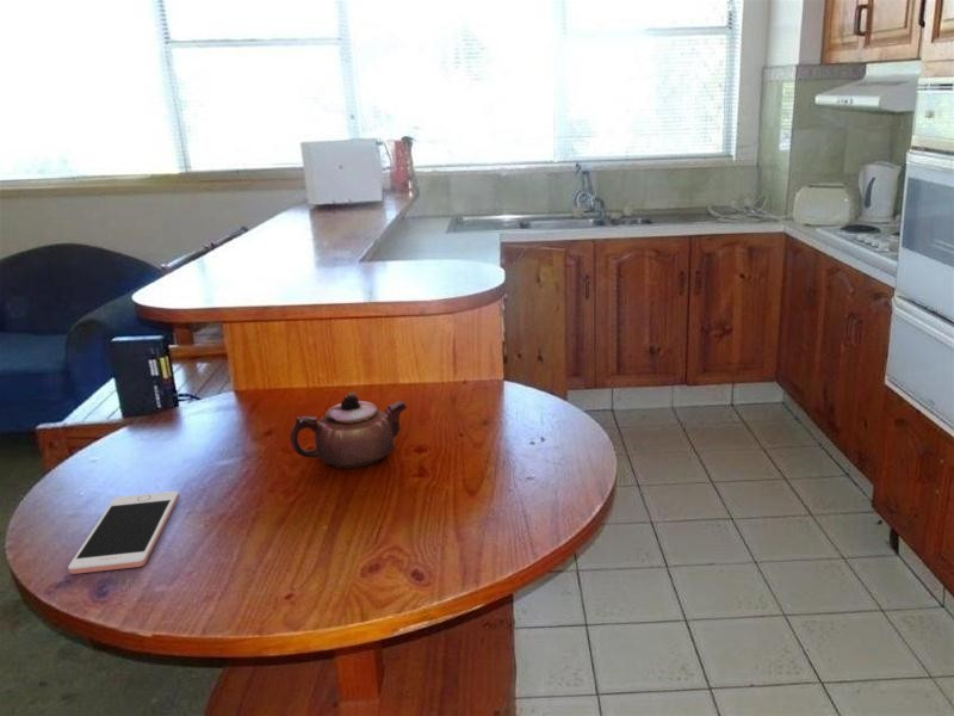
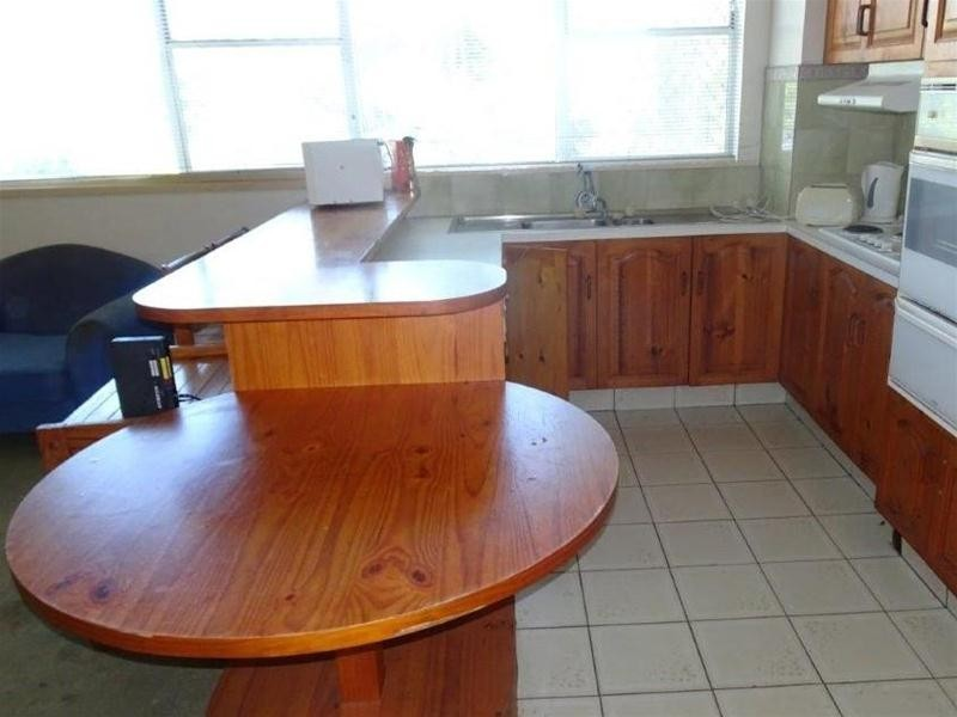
- cell phone [67,490,180,575]
- teapot [289,391,408,470]
